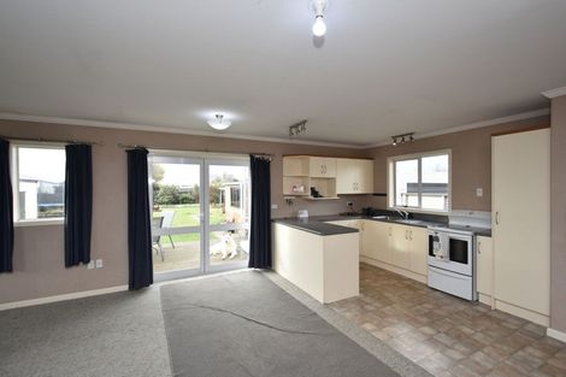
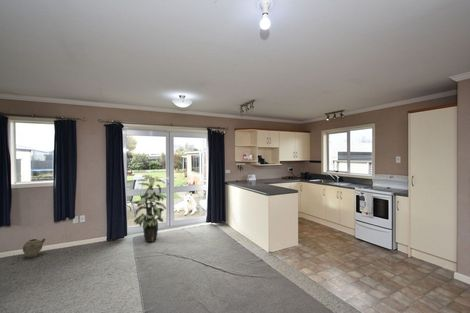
+ indoor plant [131,174,168,243]
+ ceramic jug [22,237,46,259]
